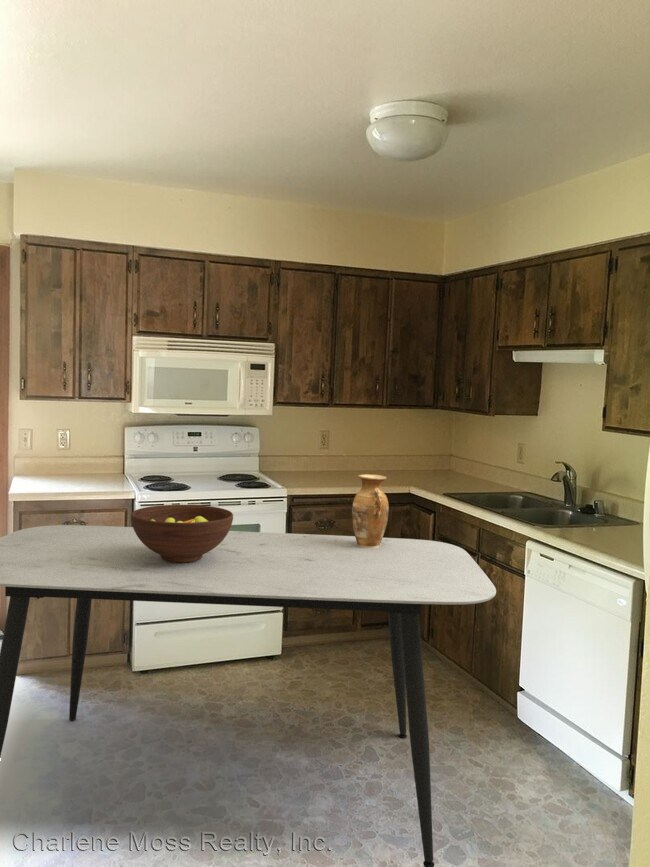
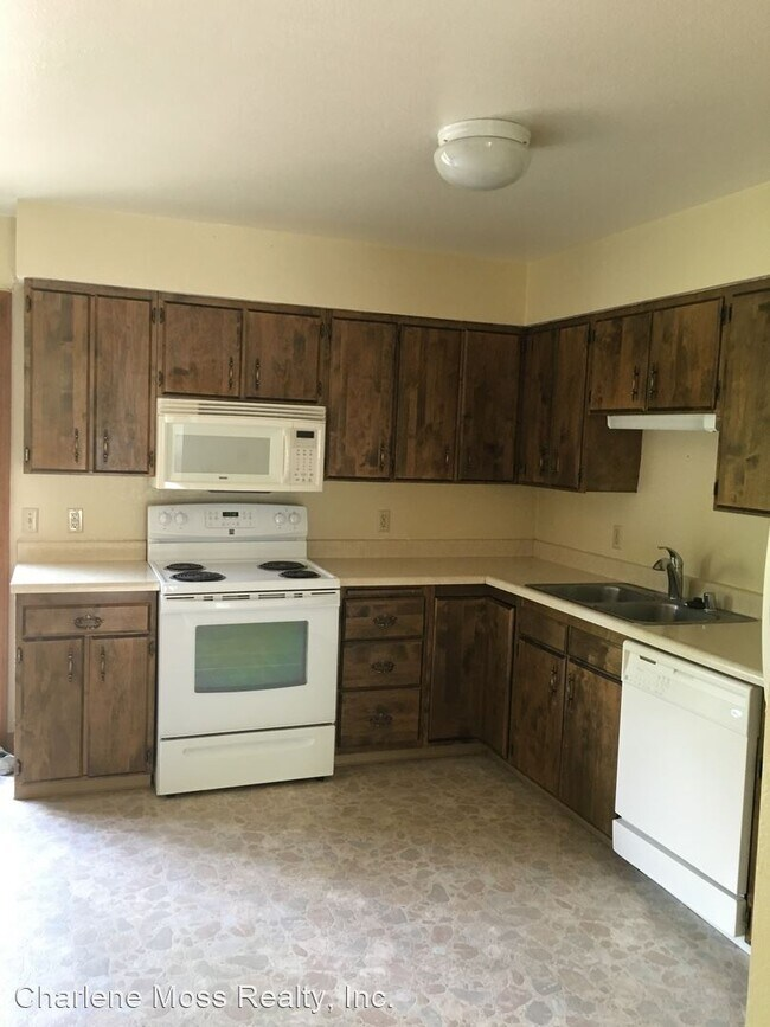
- fruit bowl [130,504,234,563]
- dining table [0,524,497,867]
- vase [351,473,390,548]
